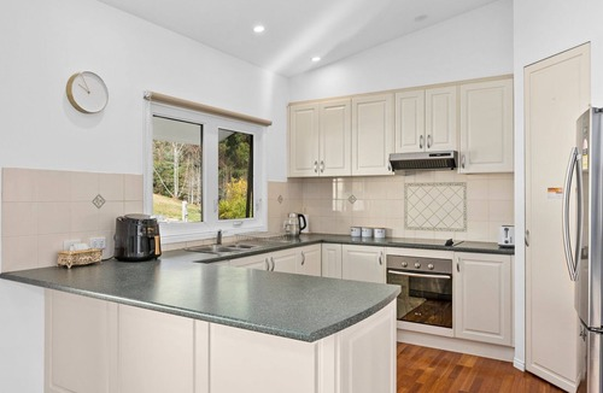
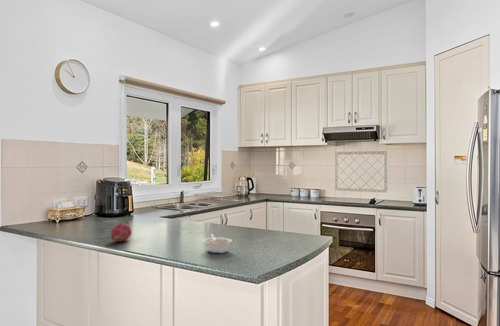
+ fruit [110,222,132,244]
+ legume [202,233,233,254]
